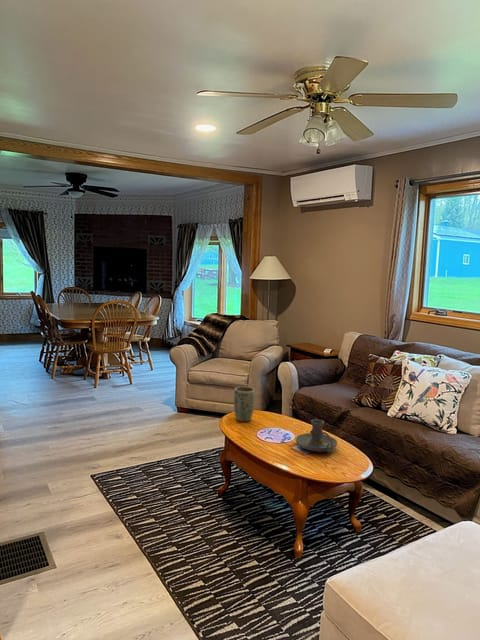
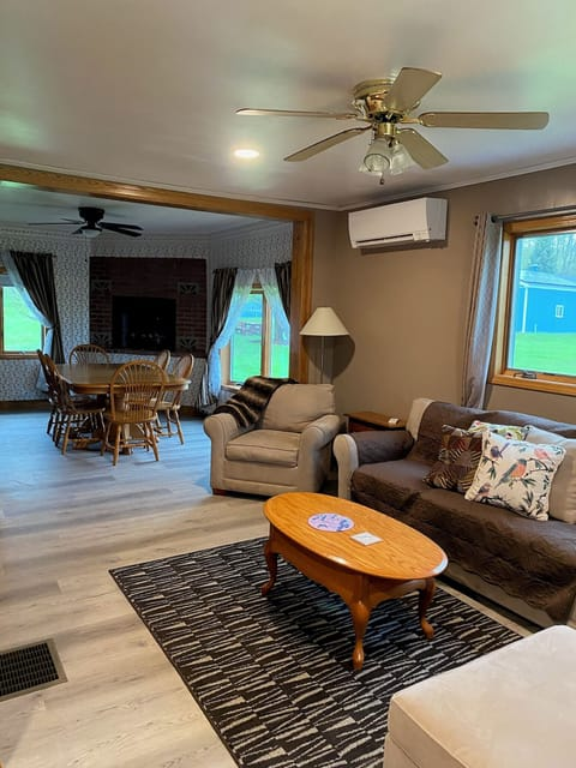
- candle holder [295,418,338,454]
- plant pot [233,386,256,423]
